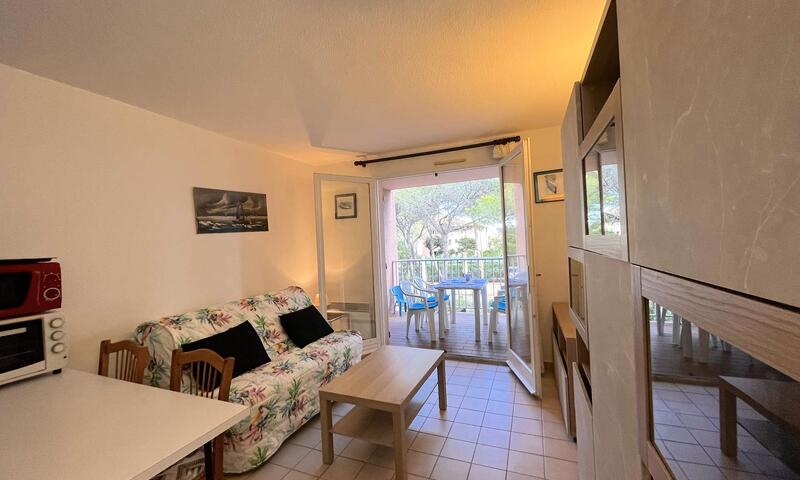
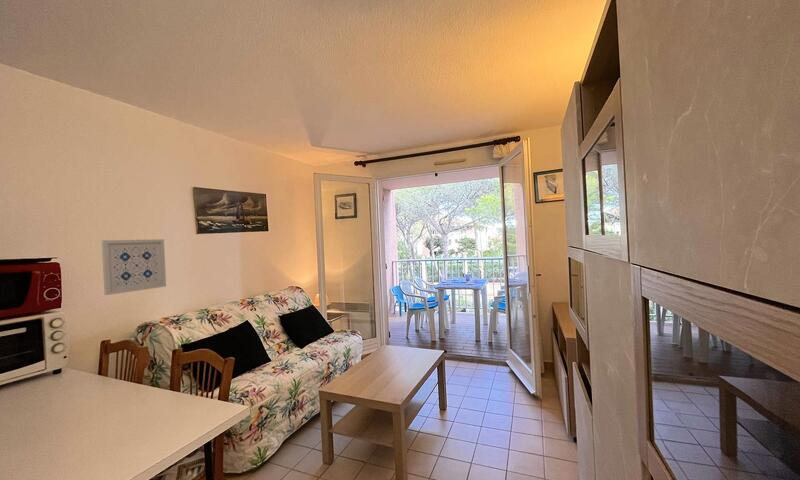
+ wall art [101,238,167,296]
